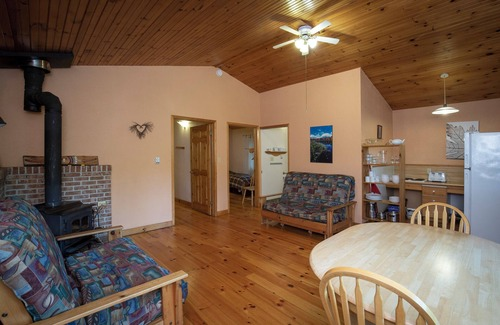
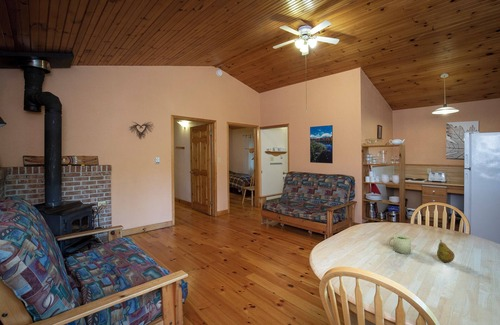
+ mug [388,234,412,255]
+ fruit [436,239,456,263]
